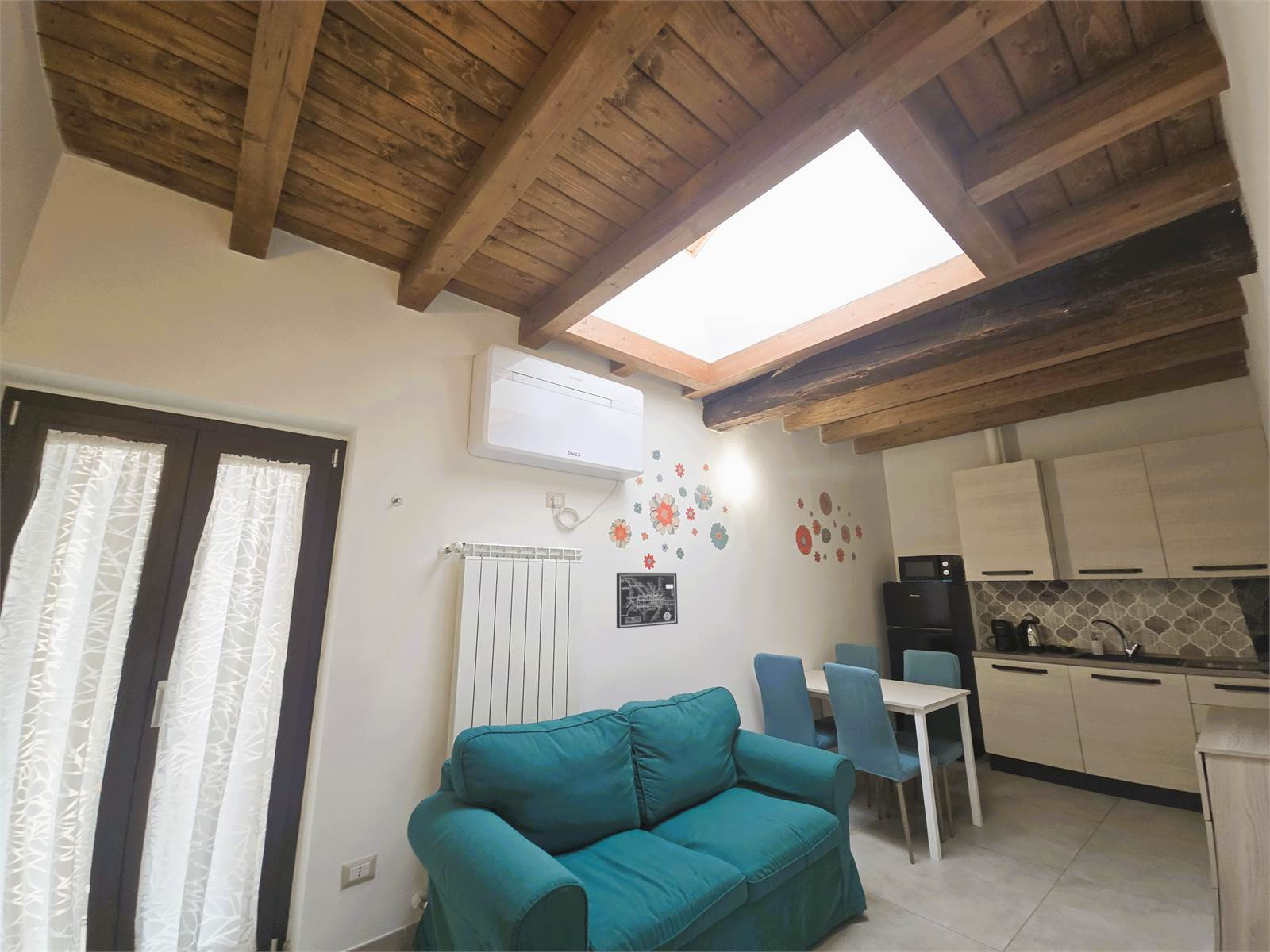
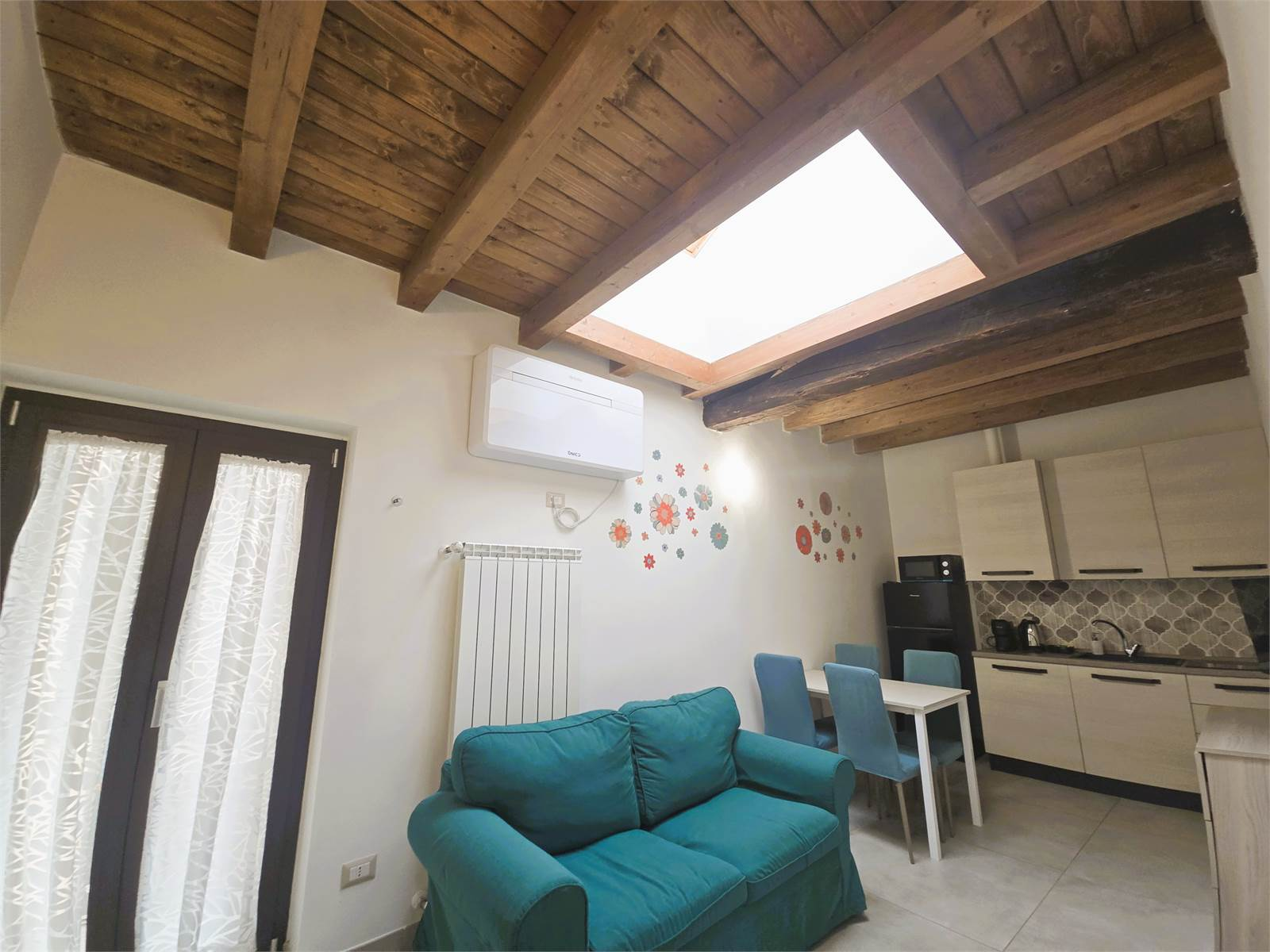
- wall art [616,572,679,629]
